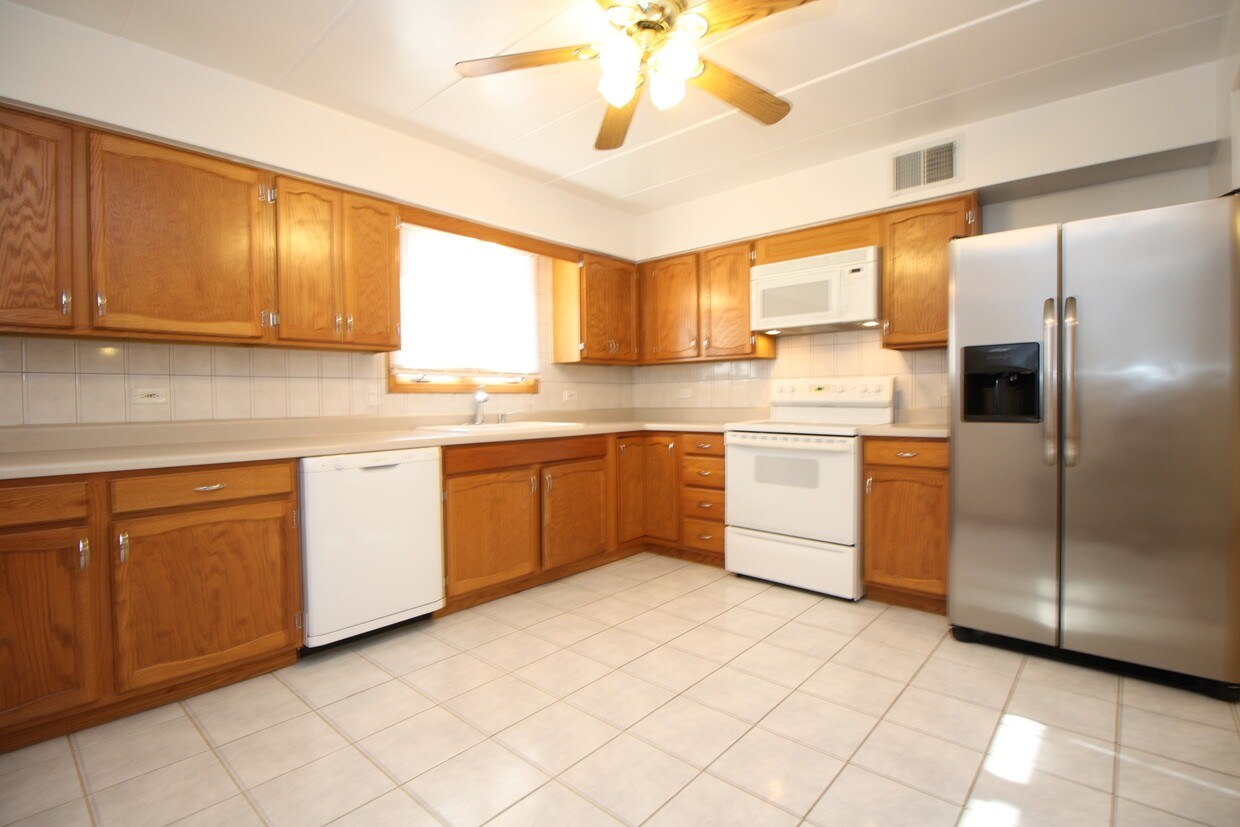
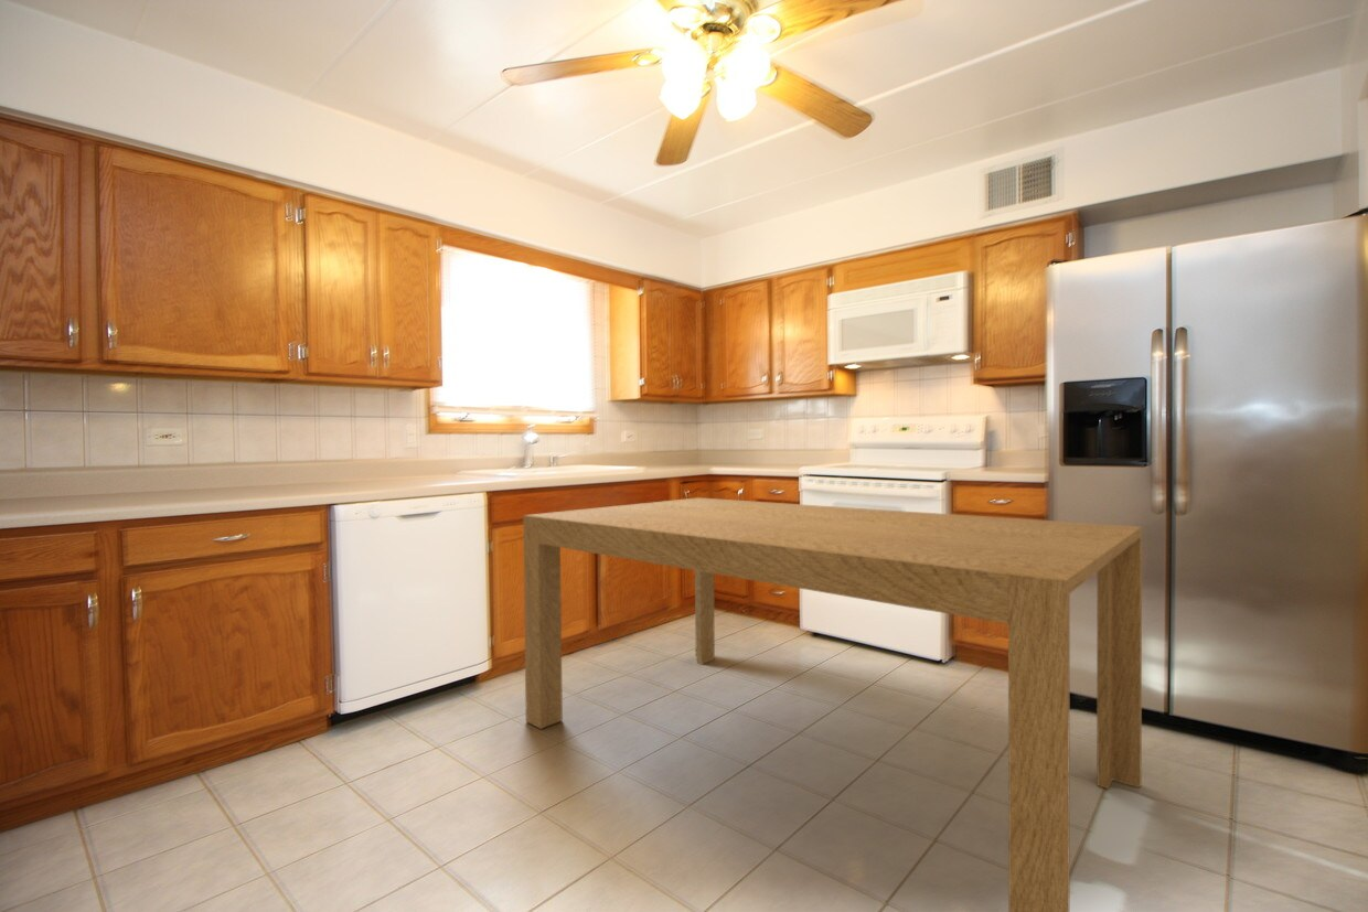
+ dining table [522,496,1143,912]
